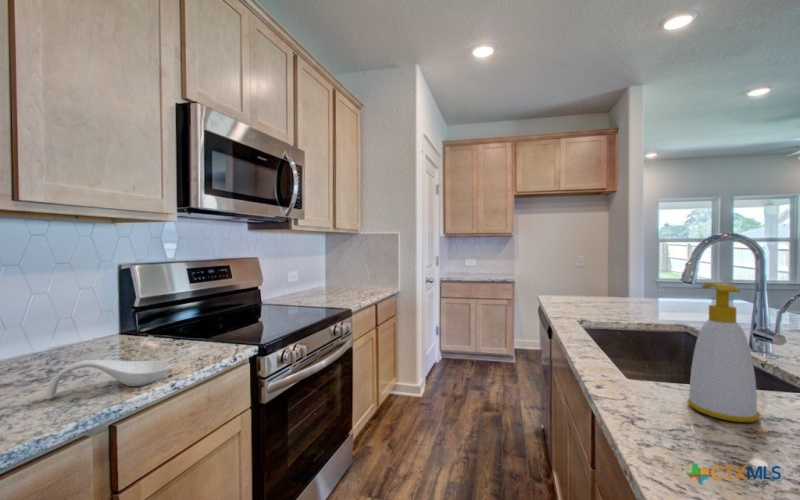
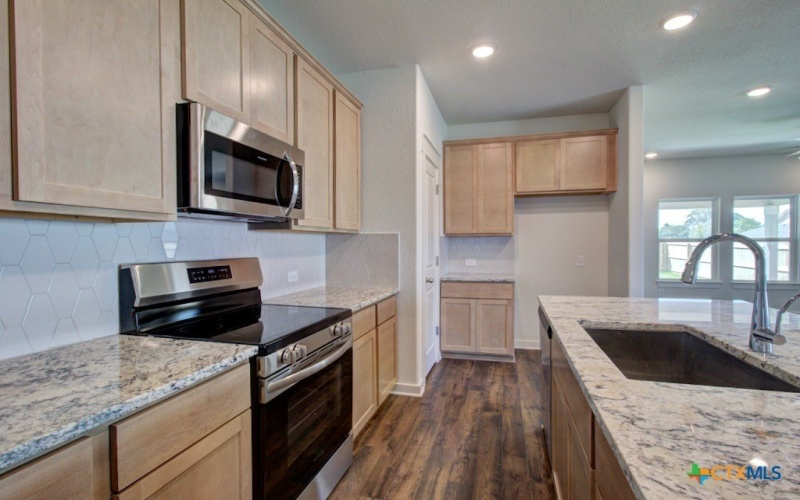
- soap bottle [687,282,761,423]
- spoon rest [45,359,171,400]
